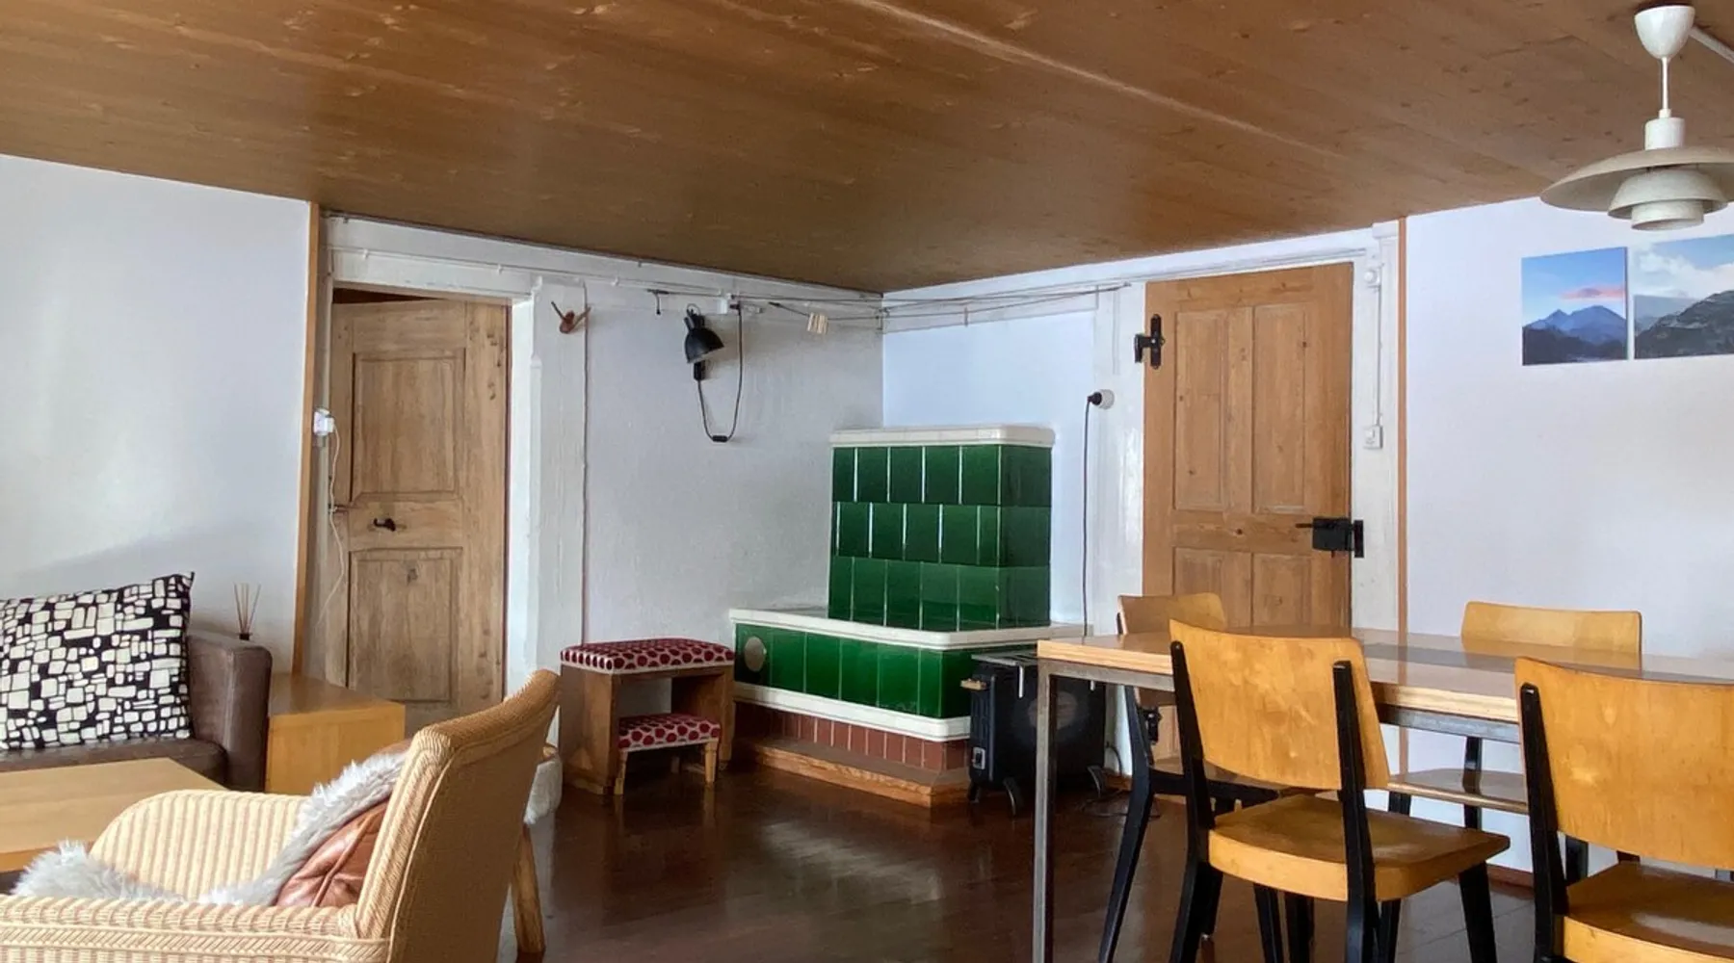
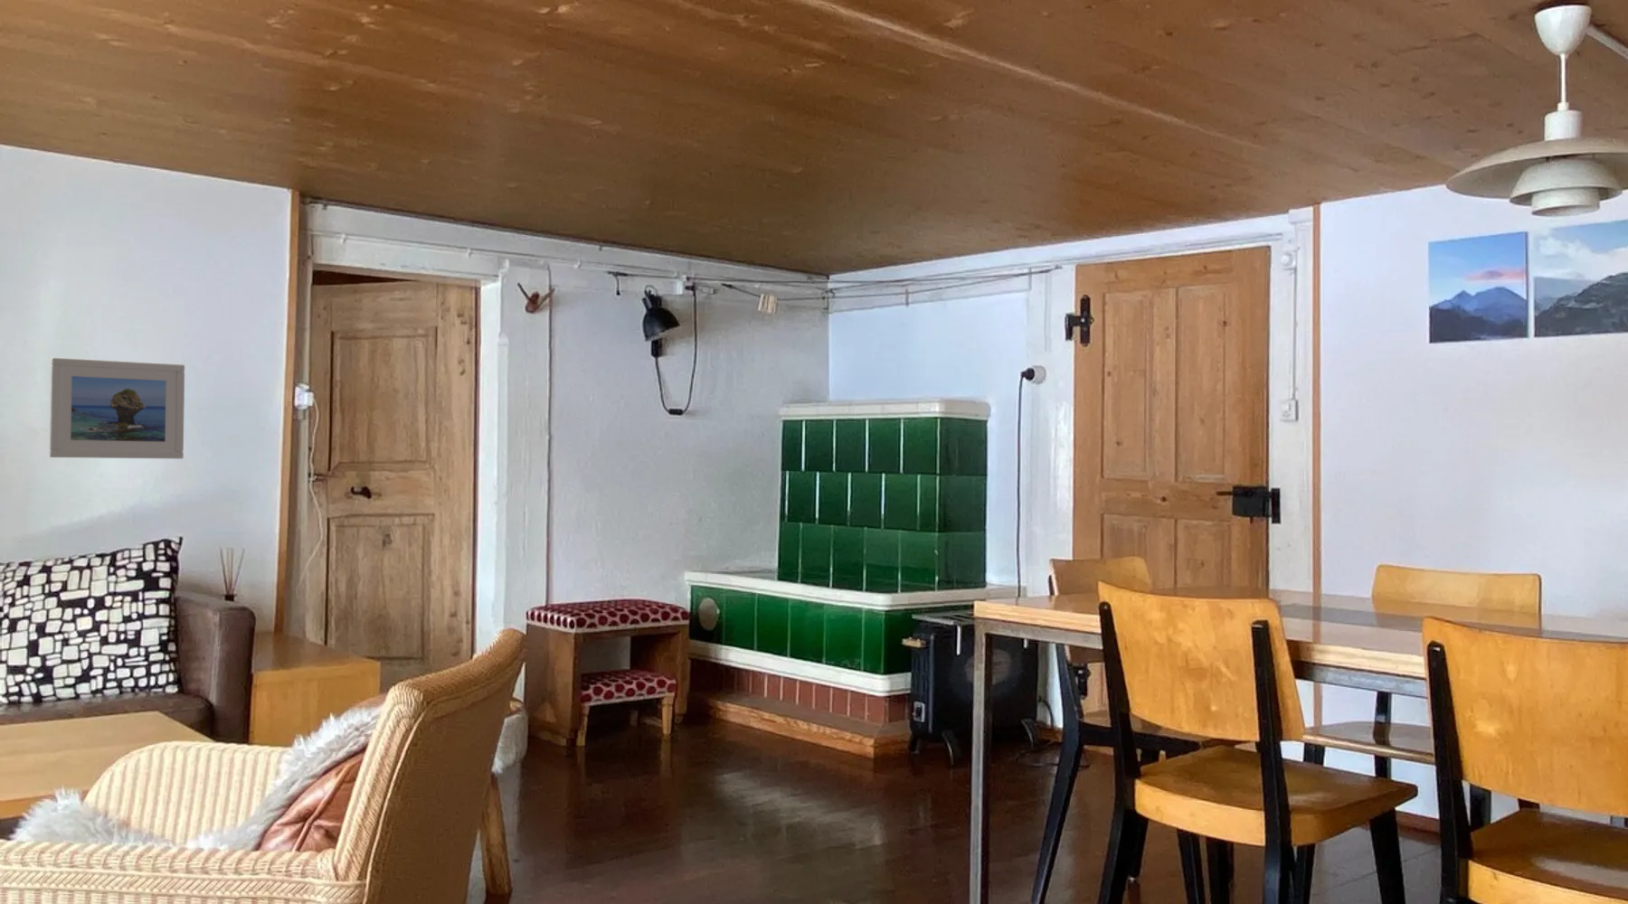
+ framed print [49,357,186,459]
